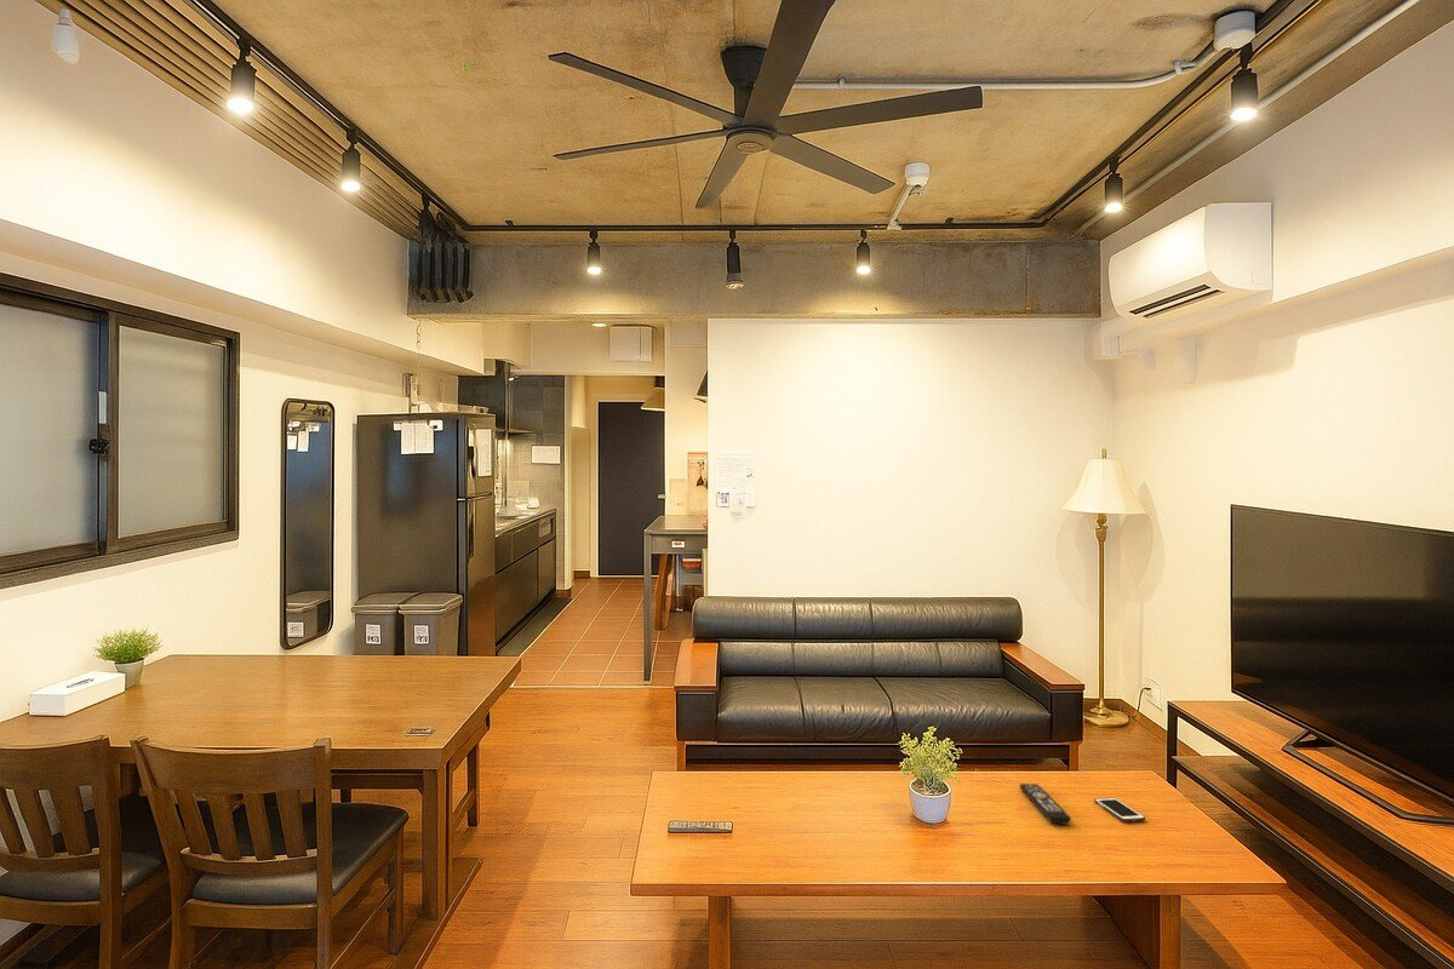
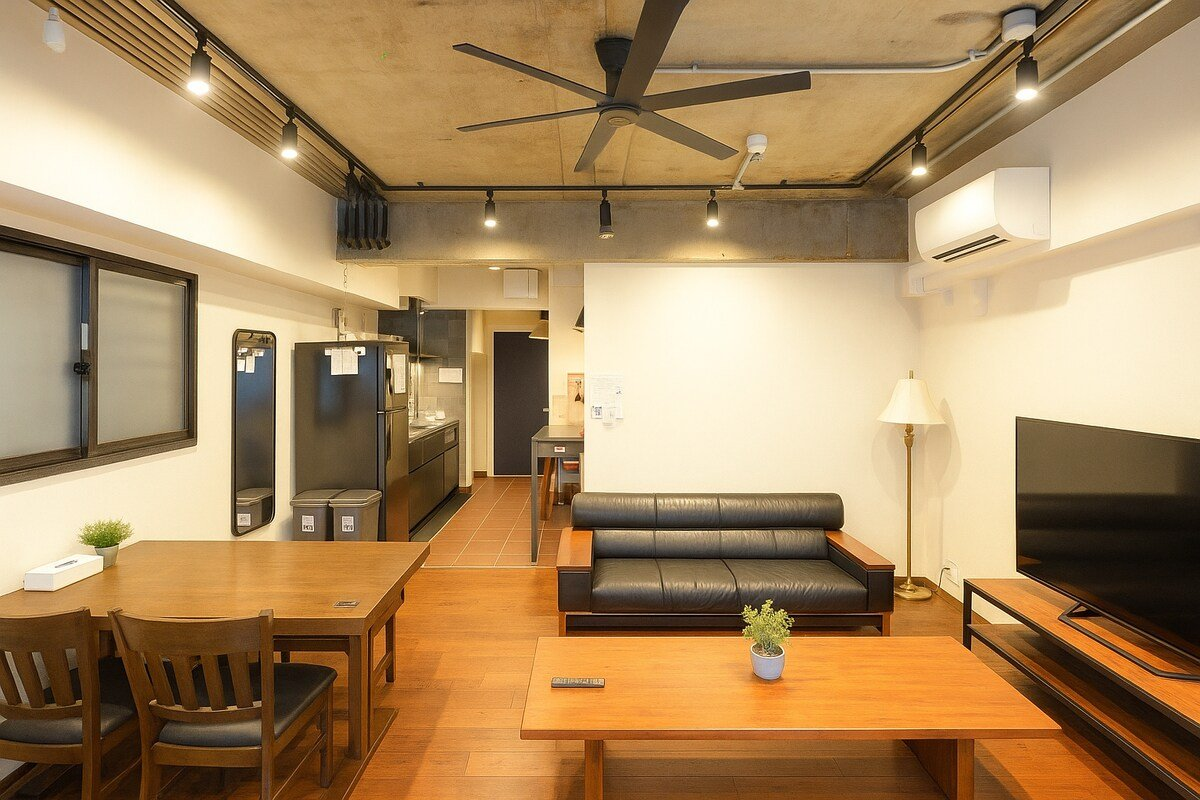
- cell phone [1093,797,1146,822]
- remote control [1018,782,1072,825]
